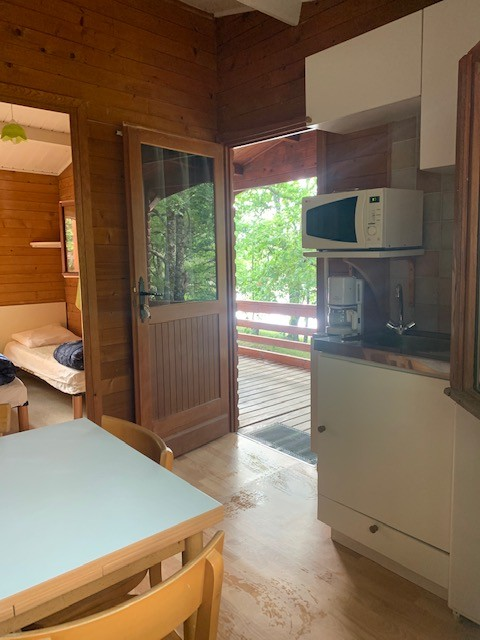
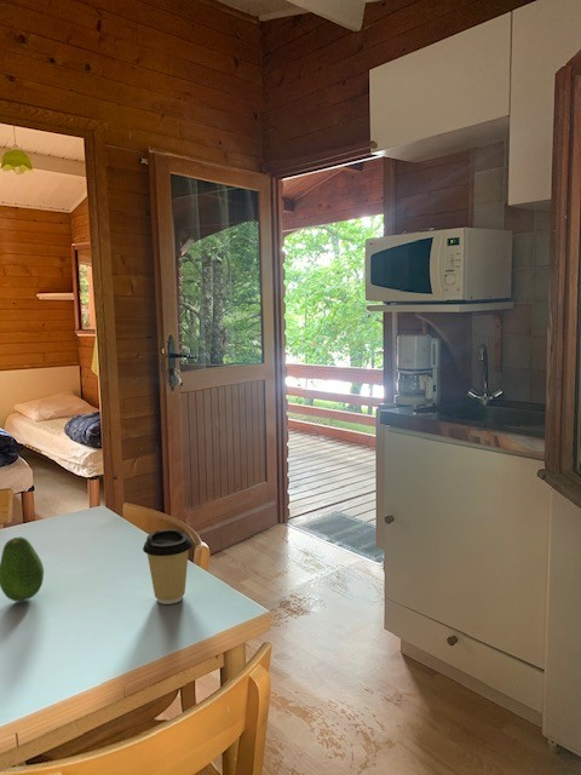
+ coffee cup [142,528,194,605]
+ fruit [0,536,45,603]
